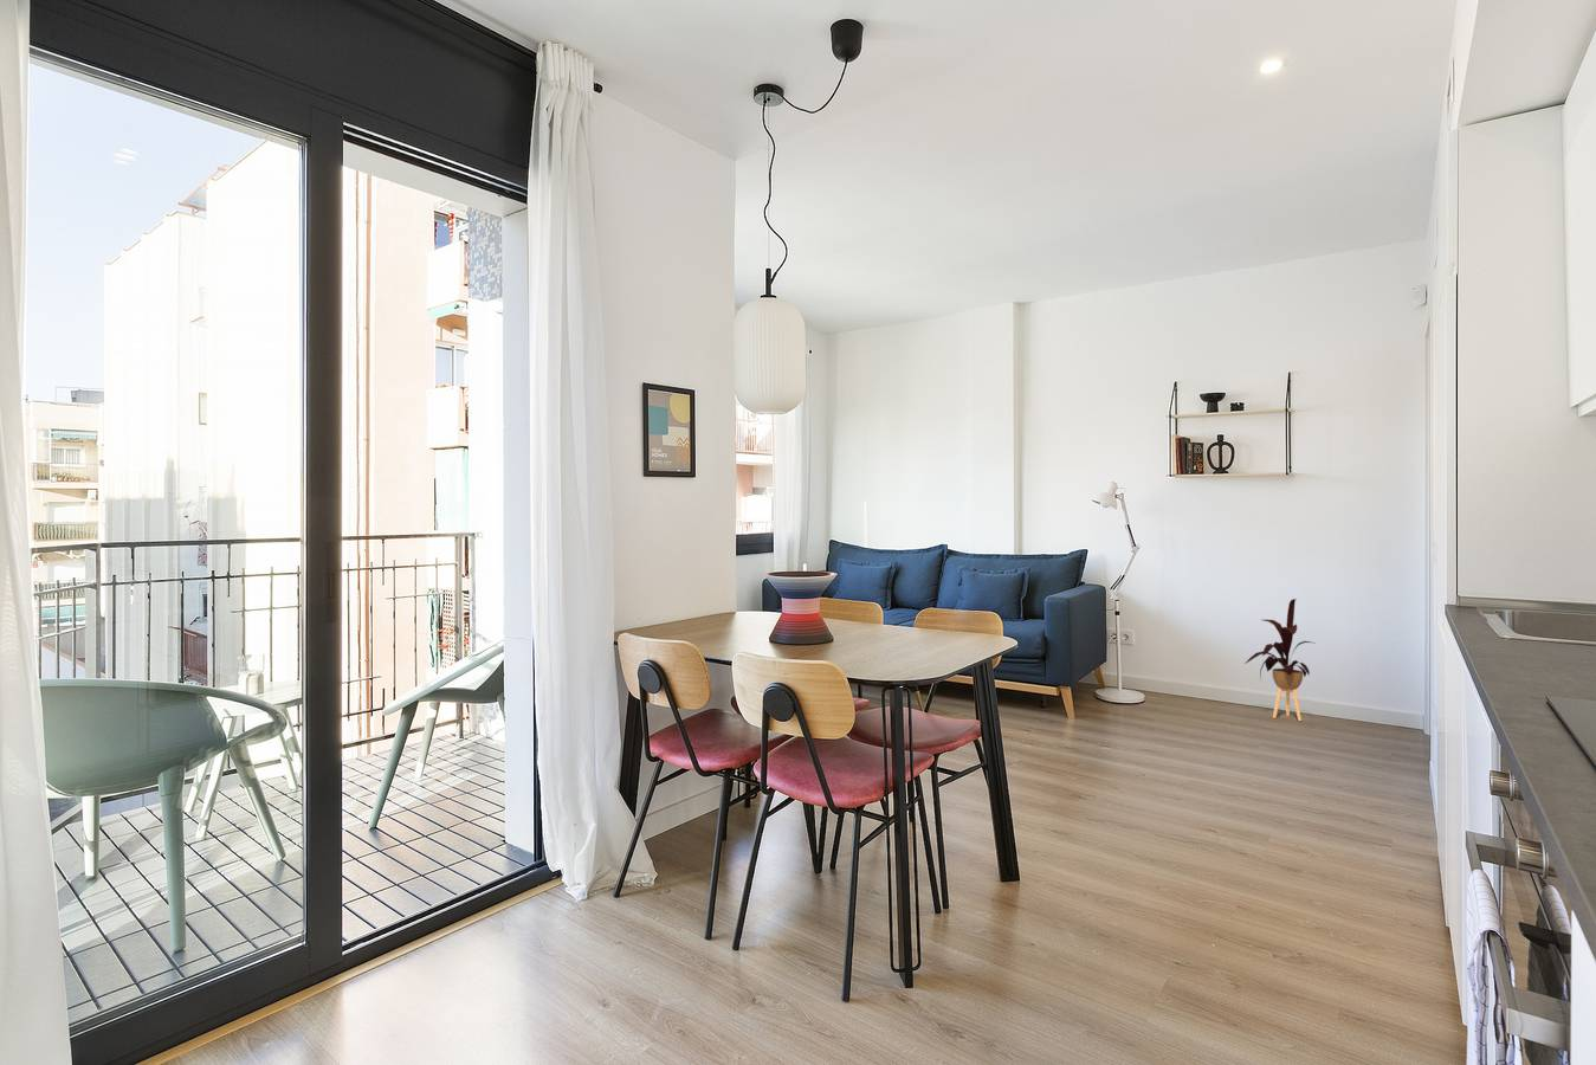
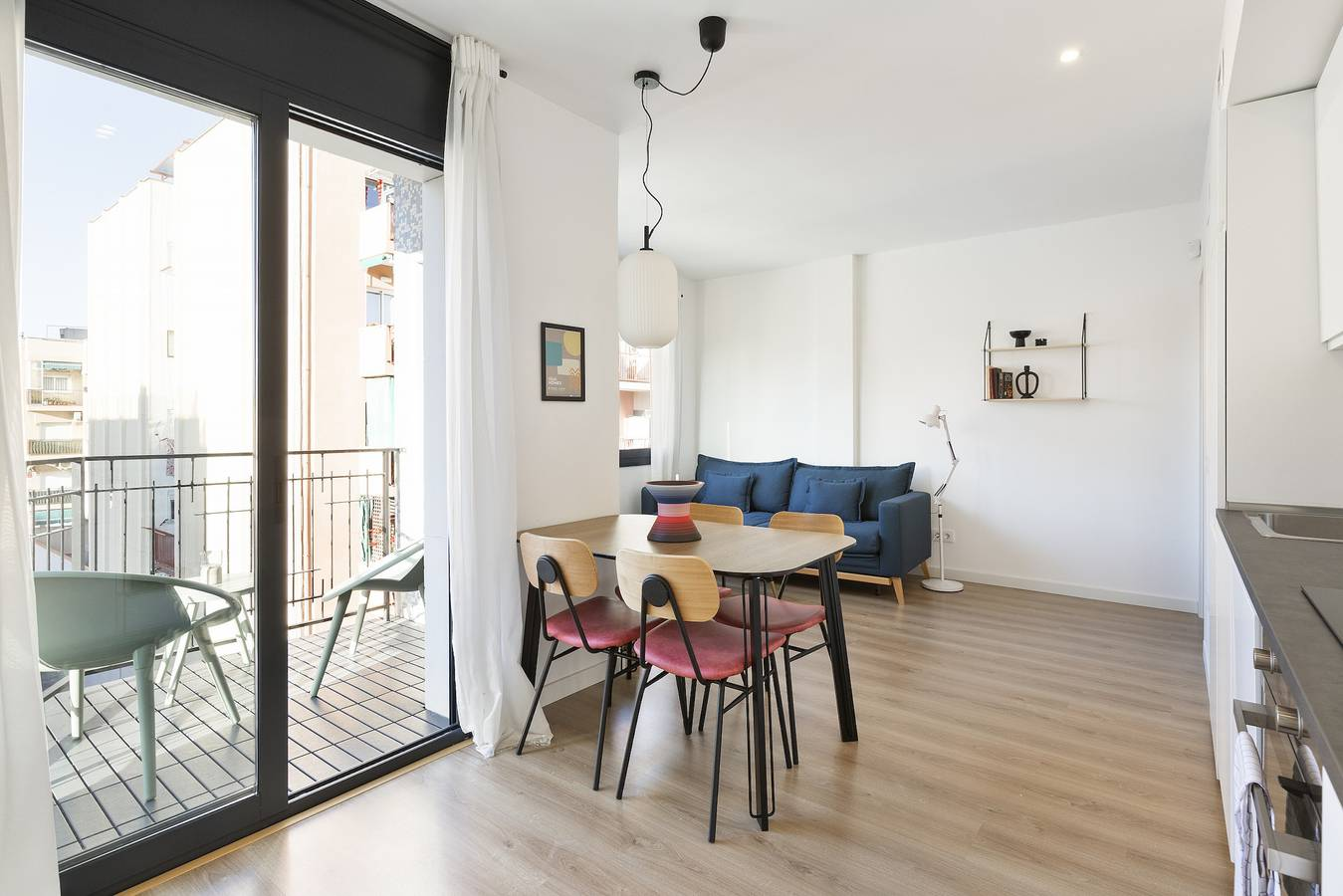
- house plant [1243,598,1317,721]
